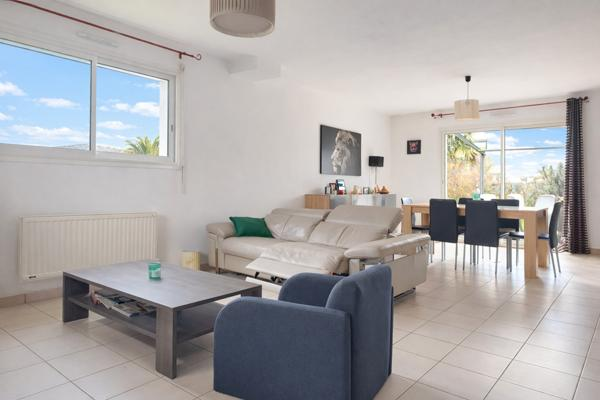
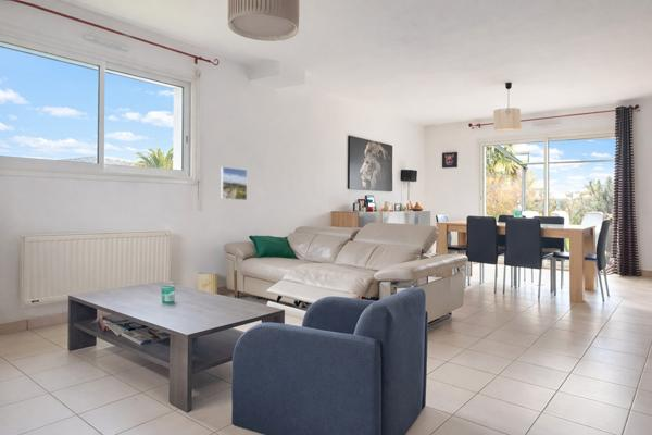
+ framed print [220,166,248,201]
